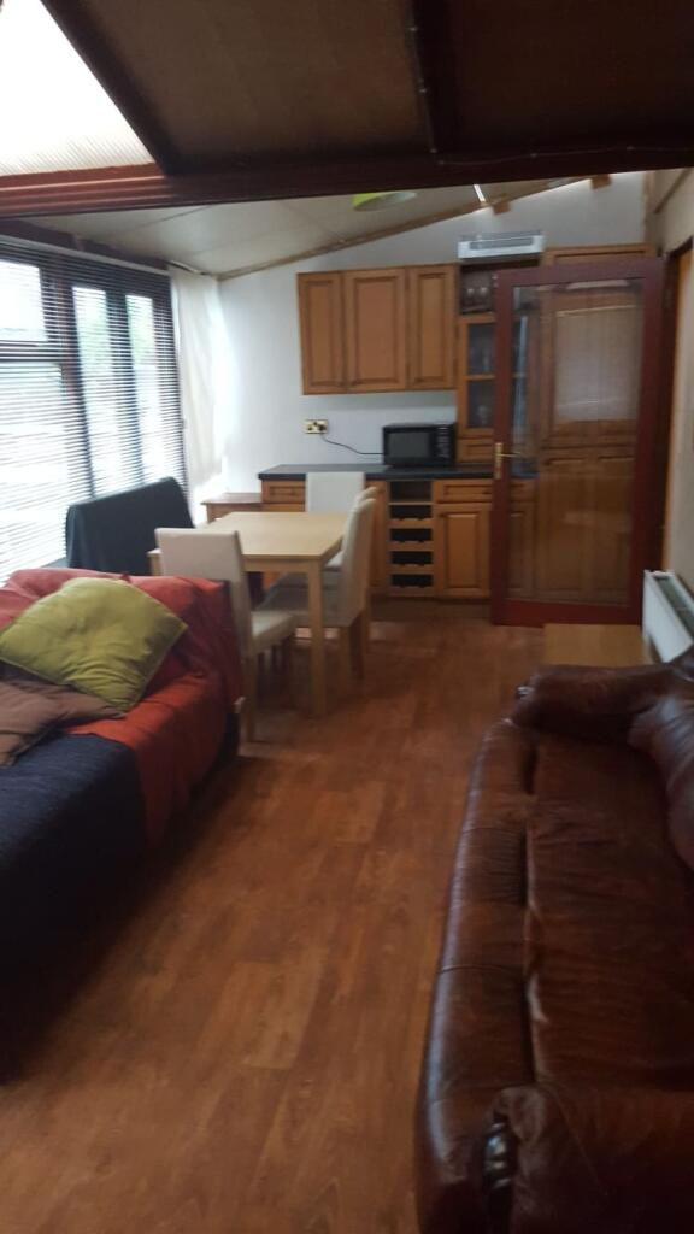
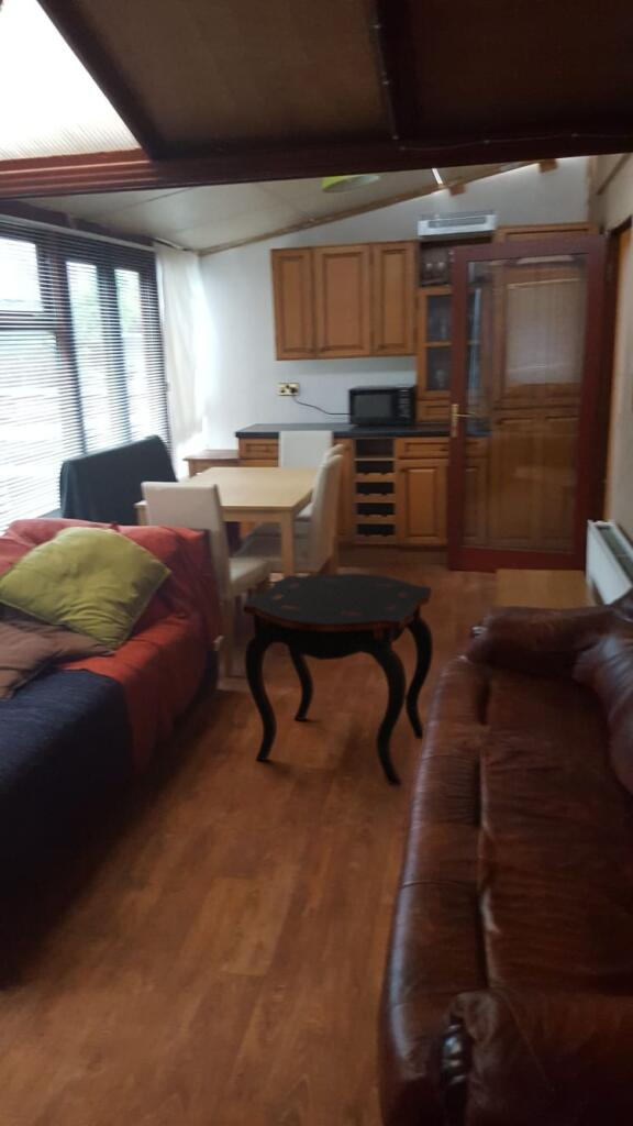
+ side table [242,573,434,786]
